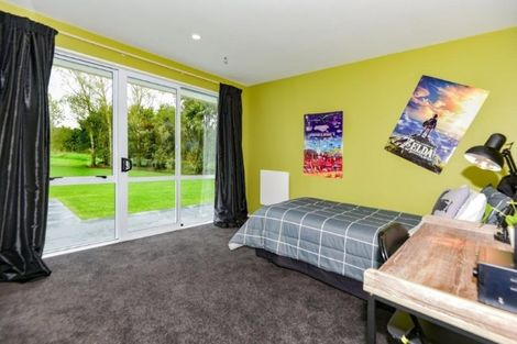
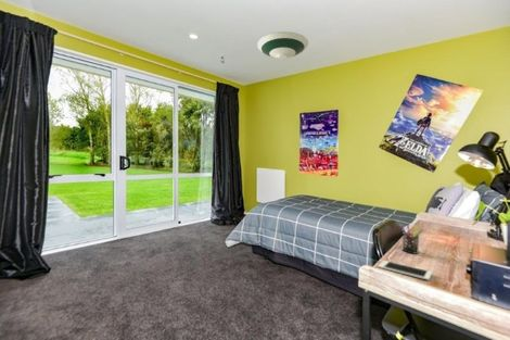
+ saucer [256,30,309,61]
+ cell phone [377,260,433,281]
+ pen holder [399,223,423,254]
